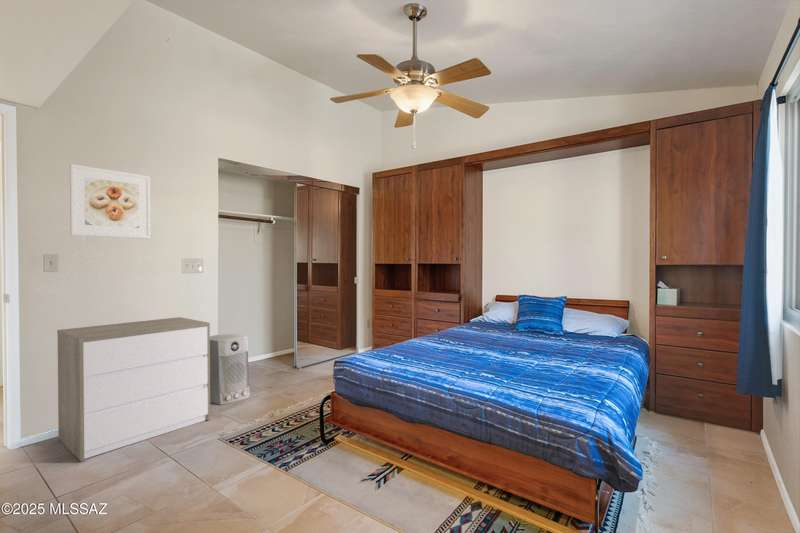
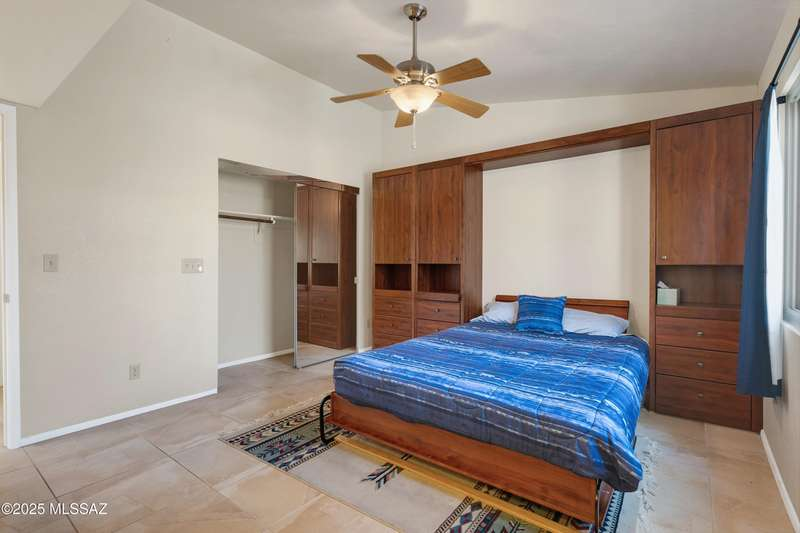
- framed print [69,163,152,240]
- air purifier [210,333,251,406]
- dresser [56,316,211,463]
